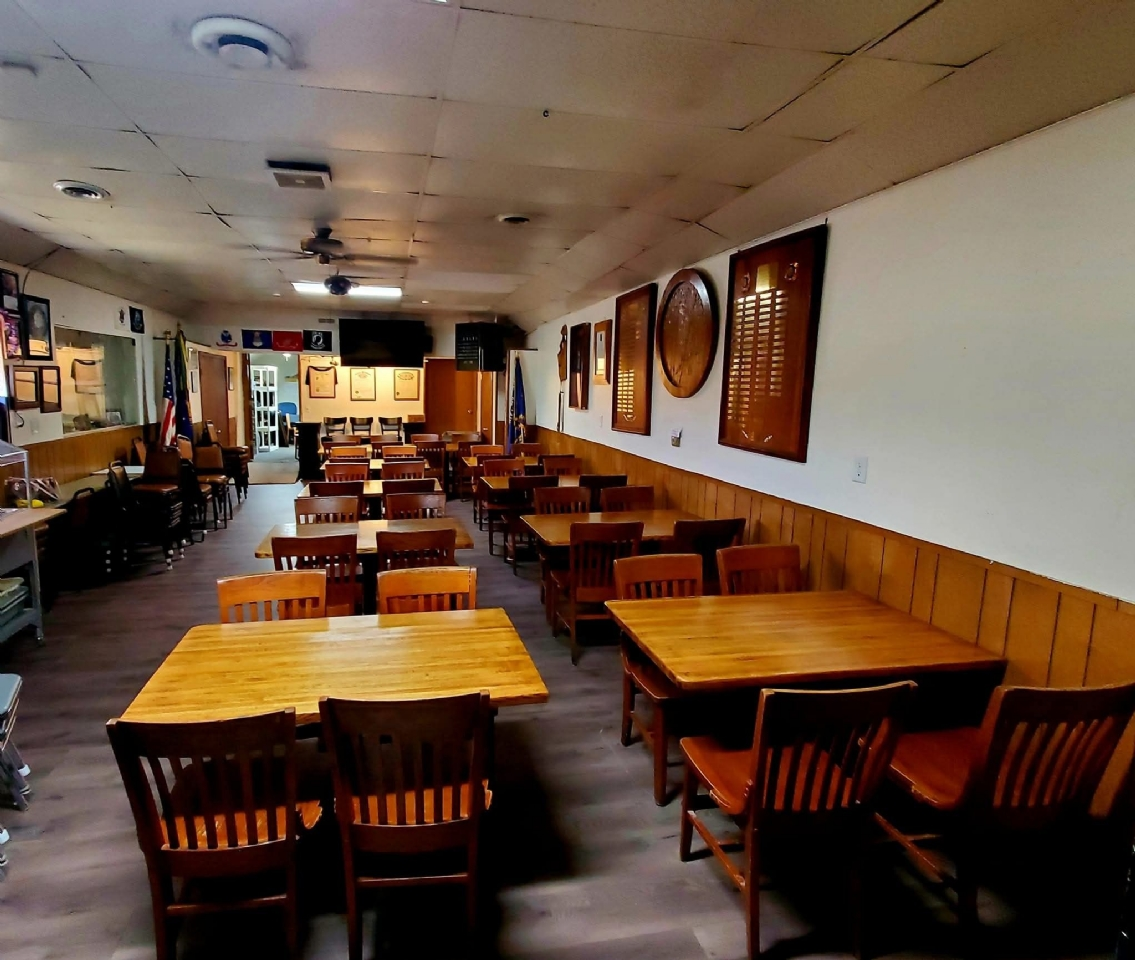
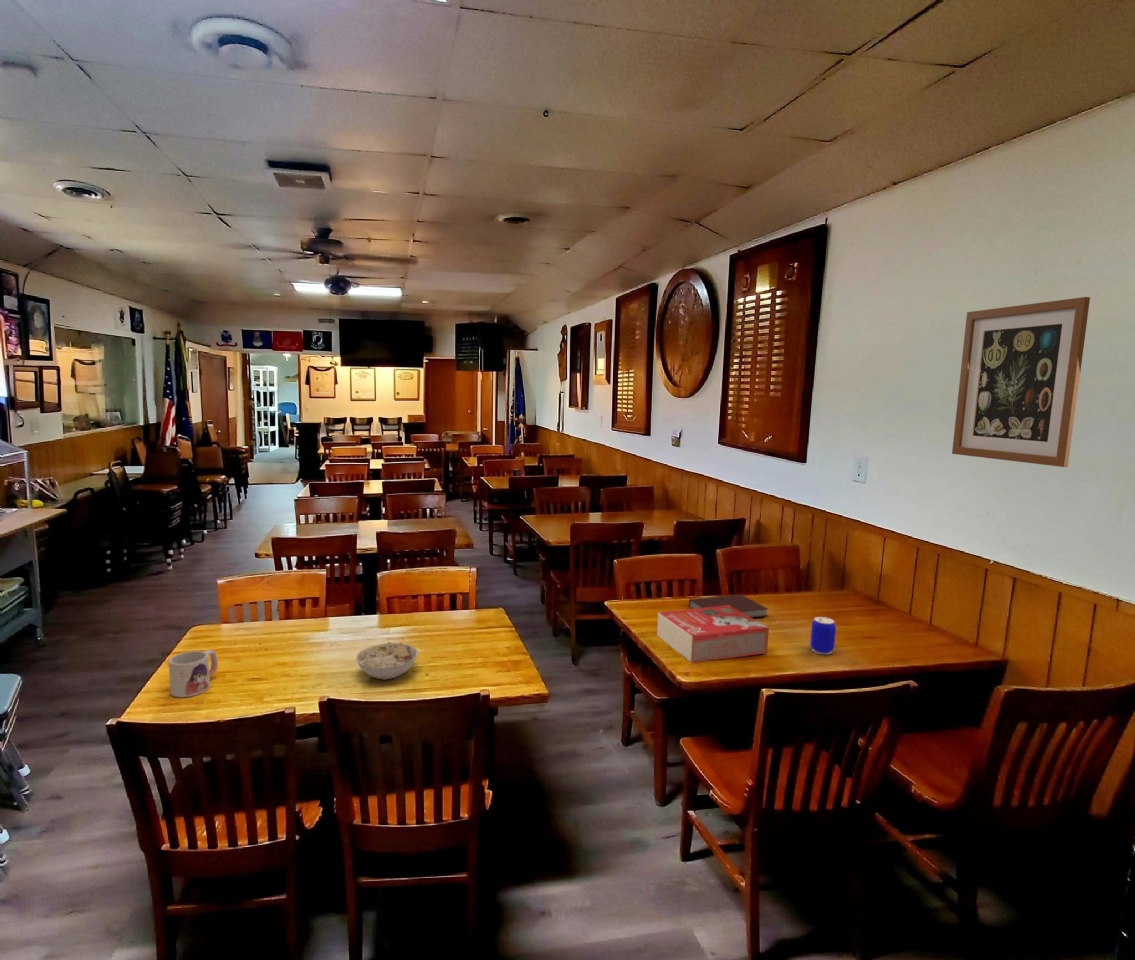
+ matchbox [656,605,770,664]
+ bowl [355,641,419,681]
+ mug [168,649,219,699]
+ wall art [951,296,1091,468]
+ notebook [688,593,769,619]
+ beer can [809,616,837,655]
